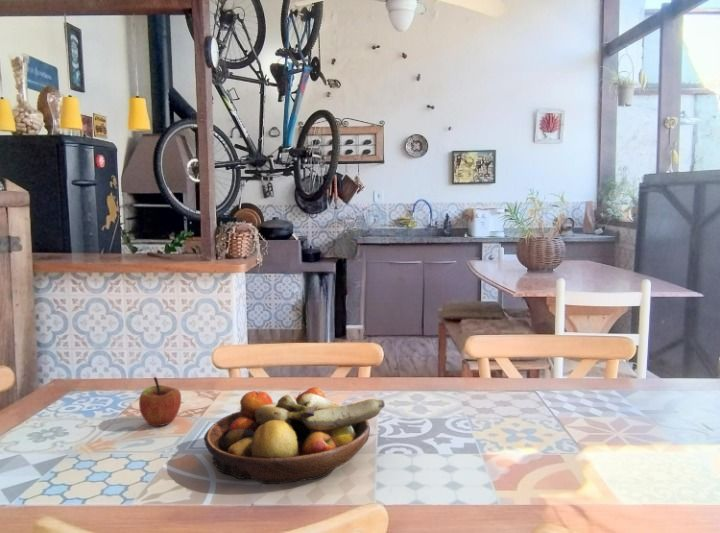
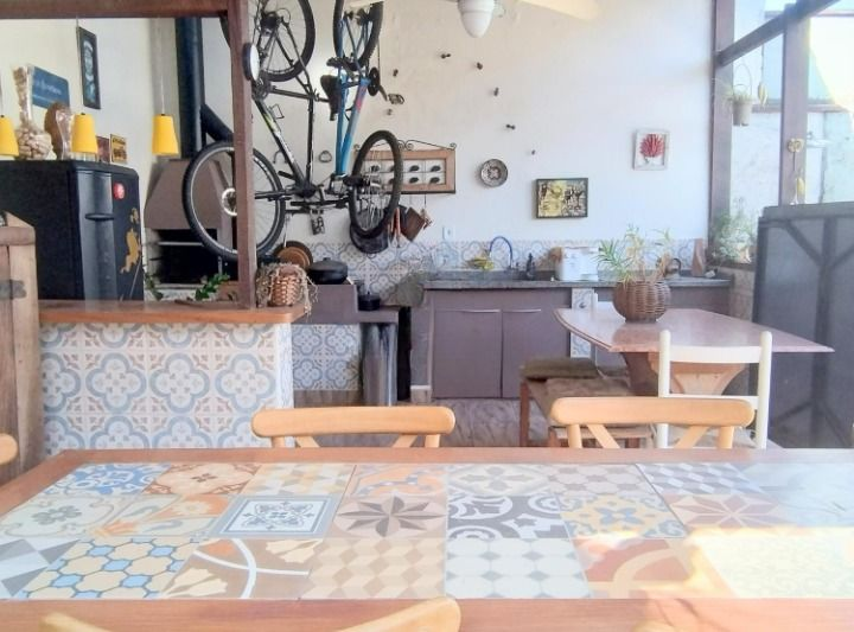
- apple [138,376,182,427]
- fruit bowl [203,386,386,485]
